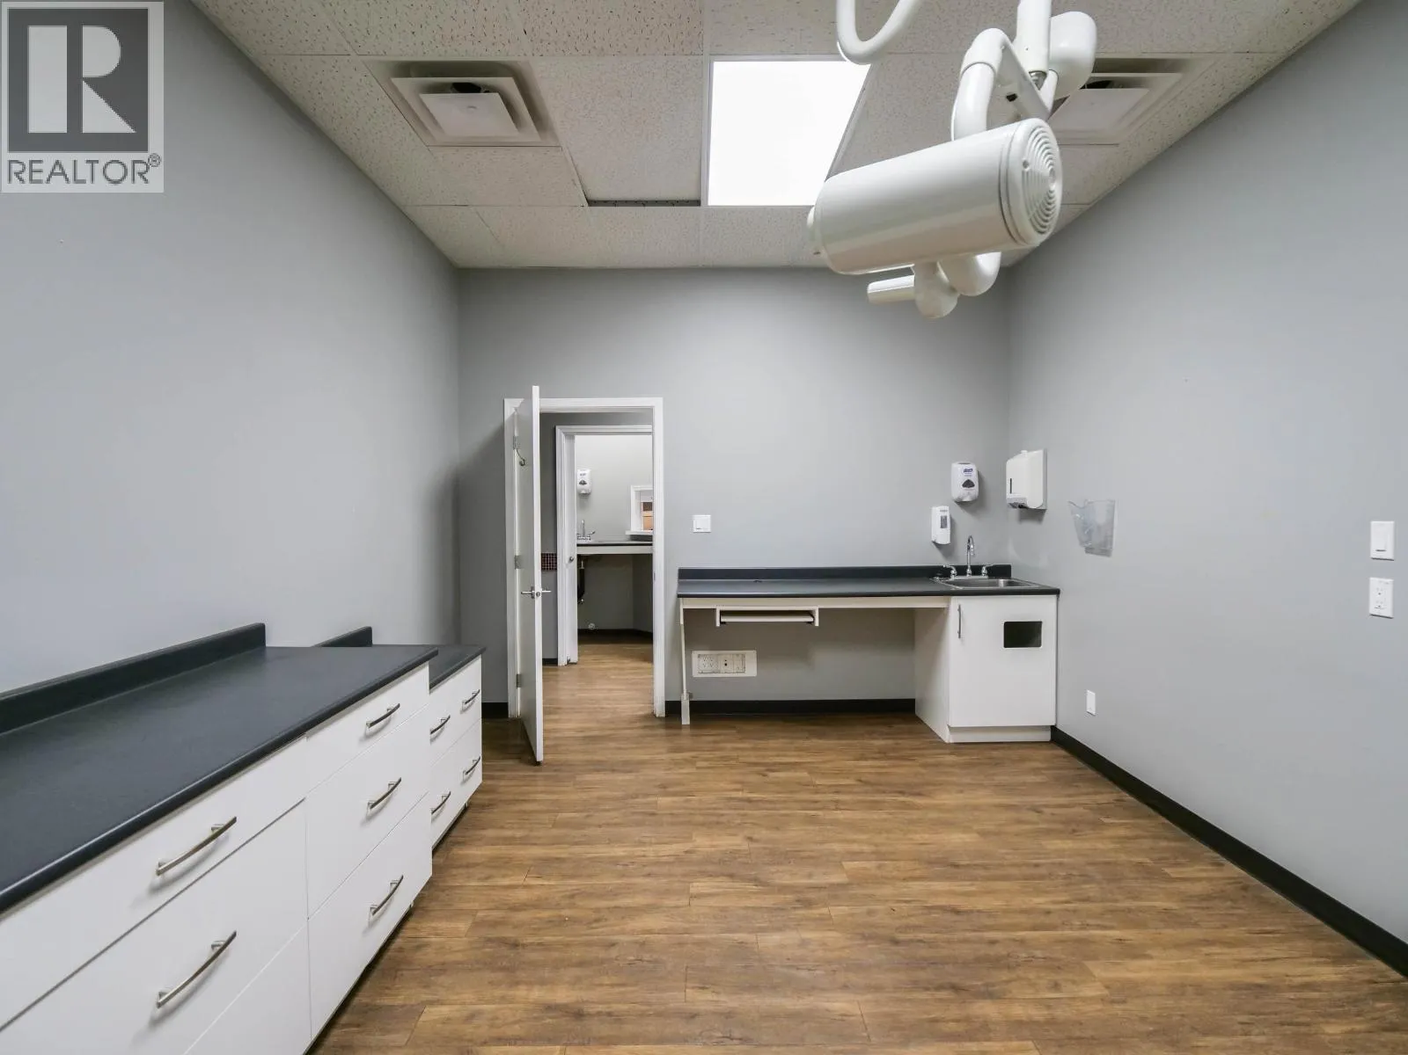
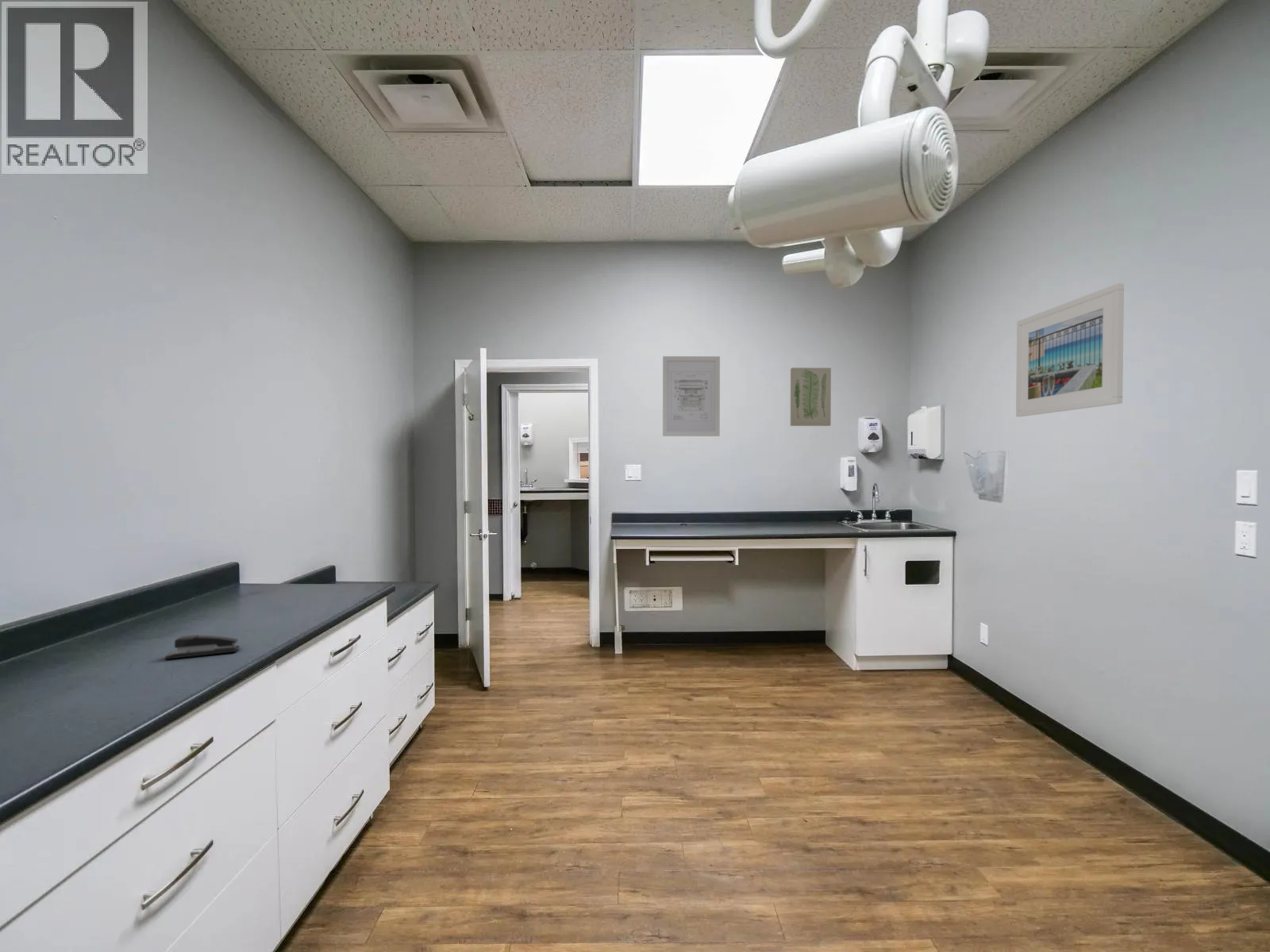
+ wall art [790,367,832,427]
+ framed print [1015,282,1125,417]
+ stapler [164,634,241,660]
+ wall art [662,355,721,437]
